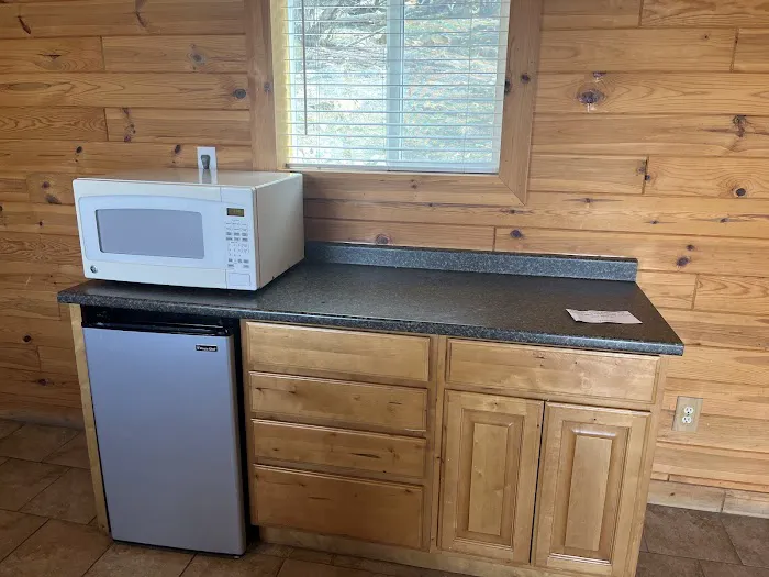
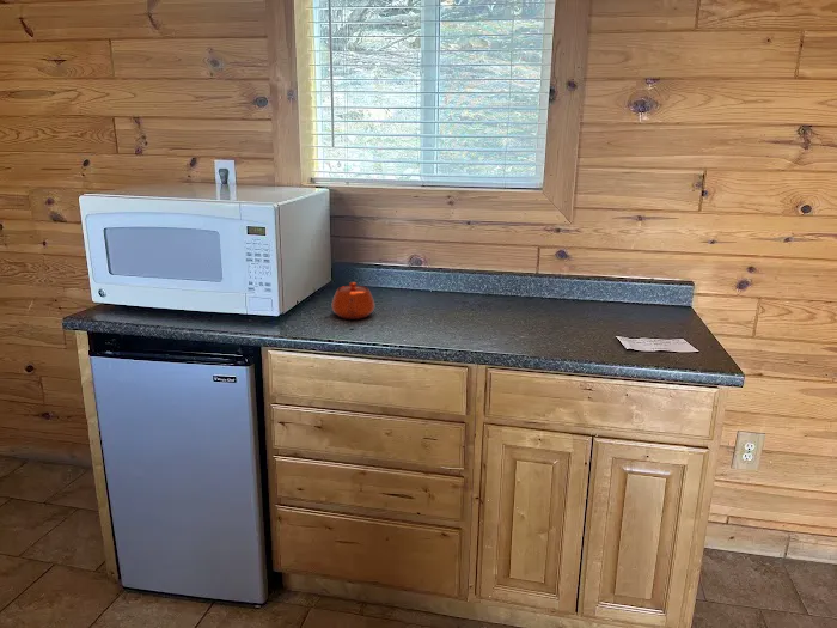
+ teapot [330,281,375,321]
